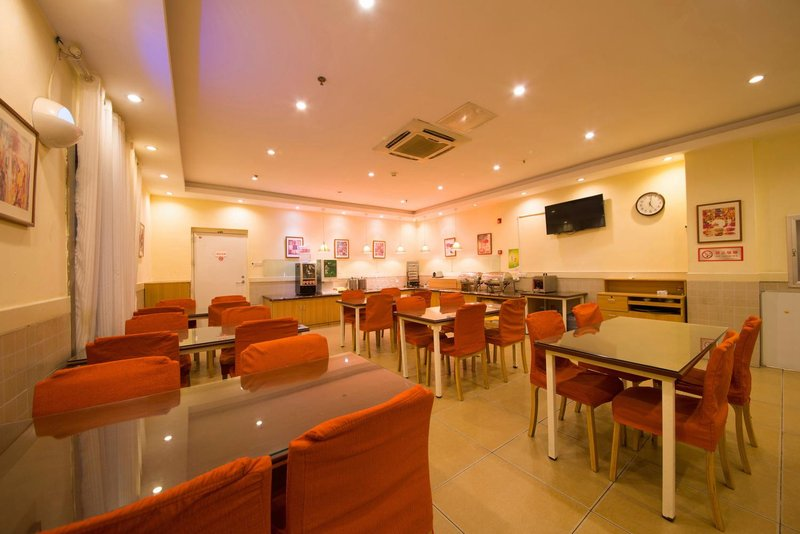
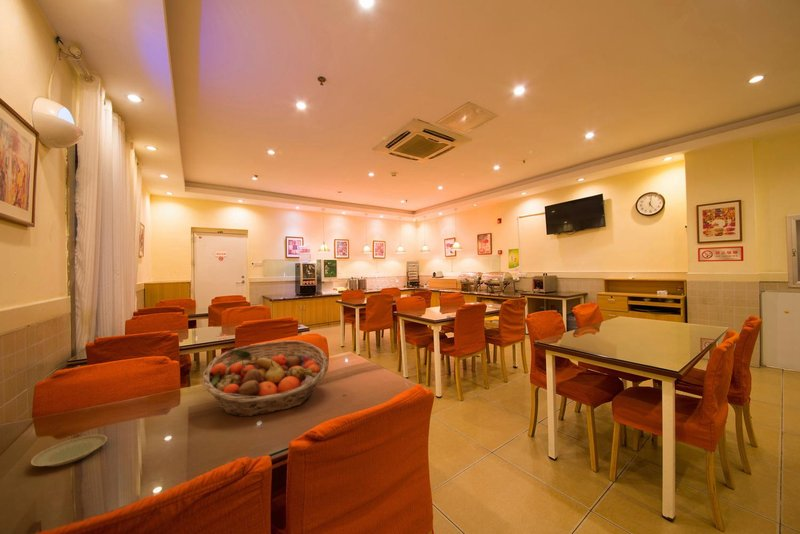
+ fruit basket [201,340,329,418]
+ plate [30,434,108,467]
